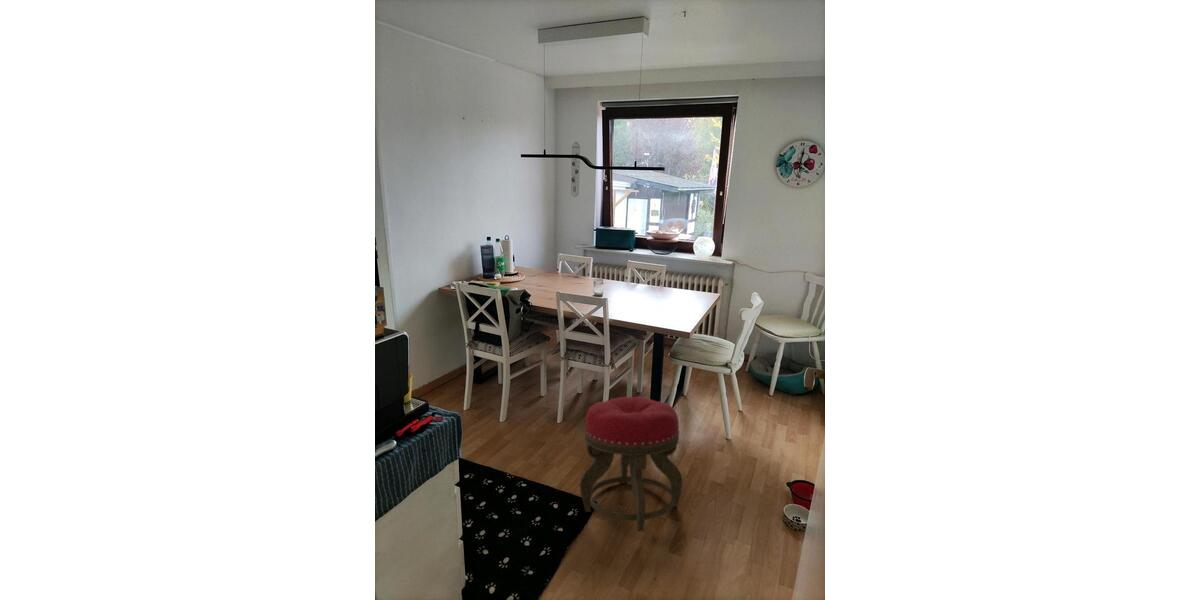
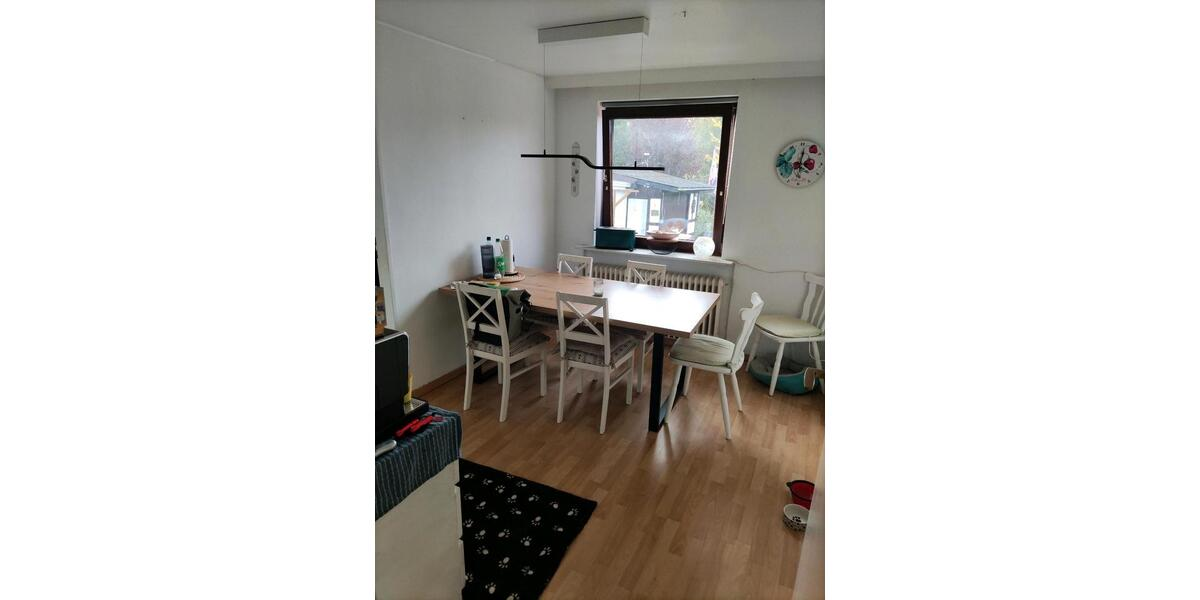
- stool [579,396,684,533]
